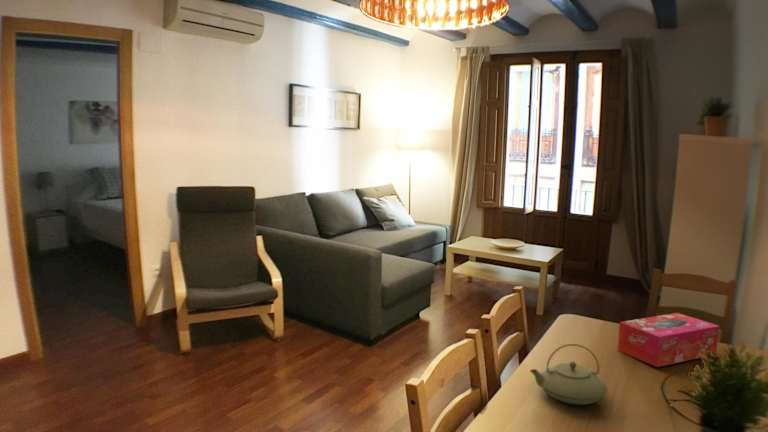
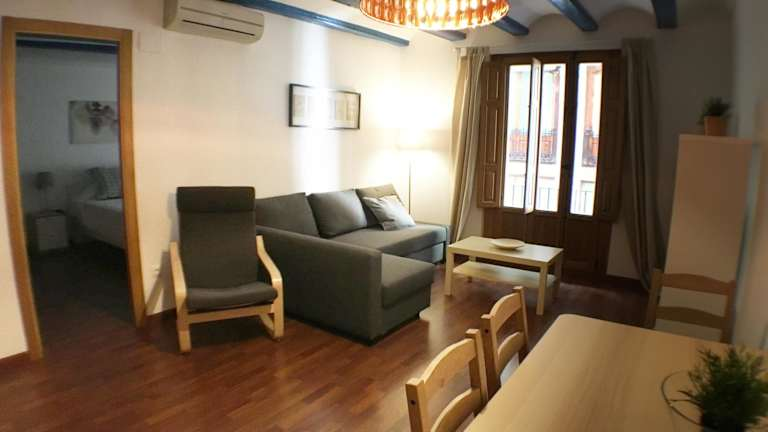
- teapot [529,343,608,406]
- tissue box [617,312,720,368]
